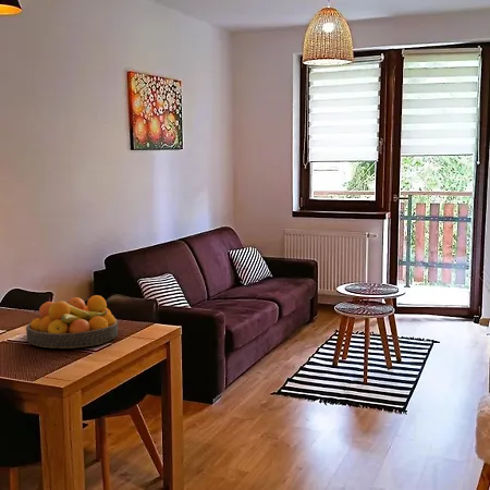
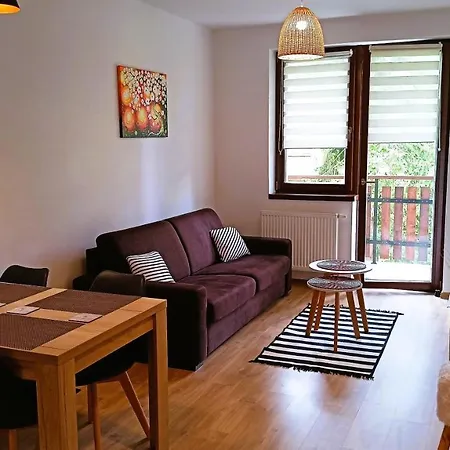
- fruit bowl [25,294,119,350]
